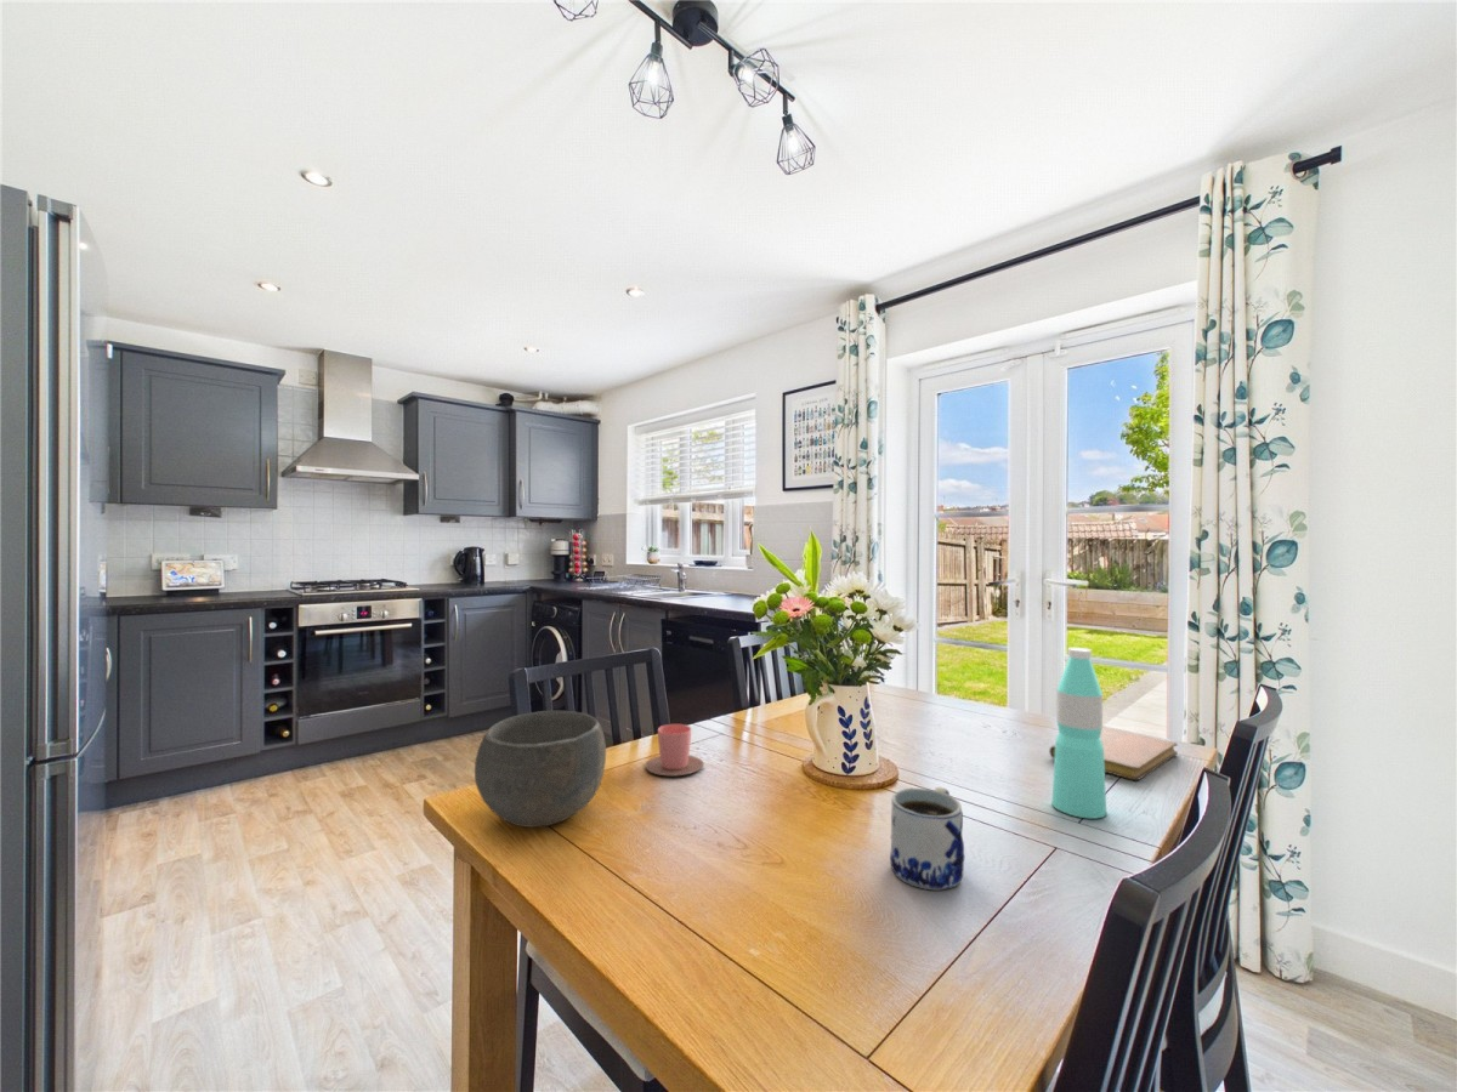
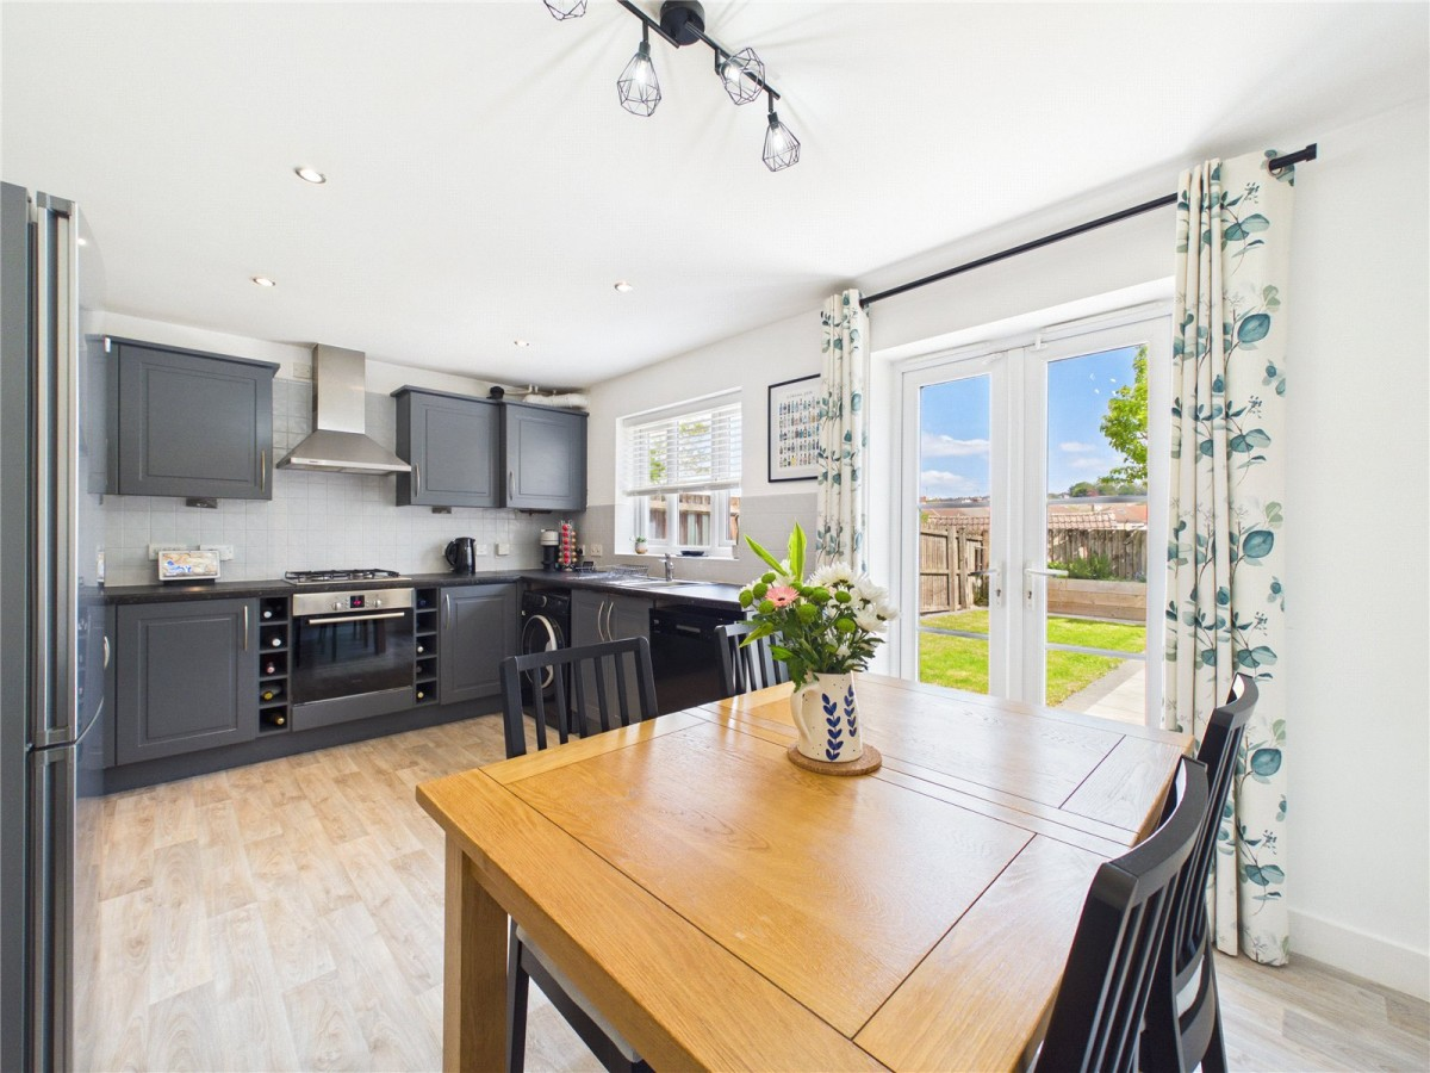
- mug [889,785,965,891]
- water bottle [1050,647,1107,819]
- notebook [1048,724,1179,781]
- cup [644,723,704,777]
- bowl [474,710,607,829]
